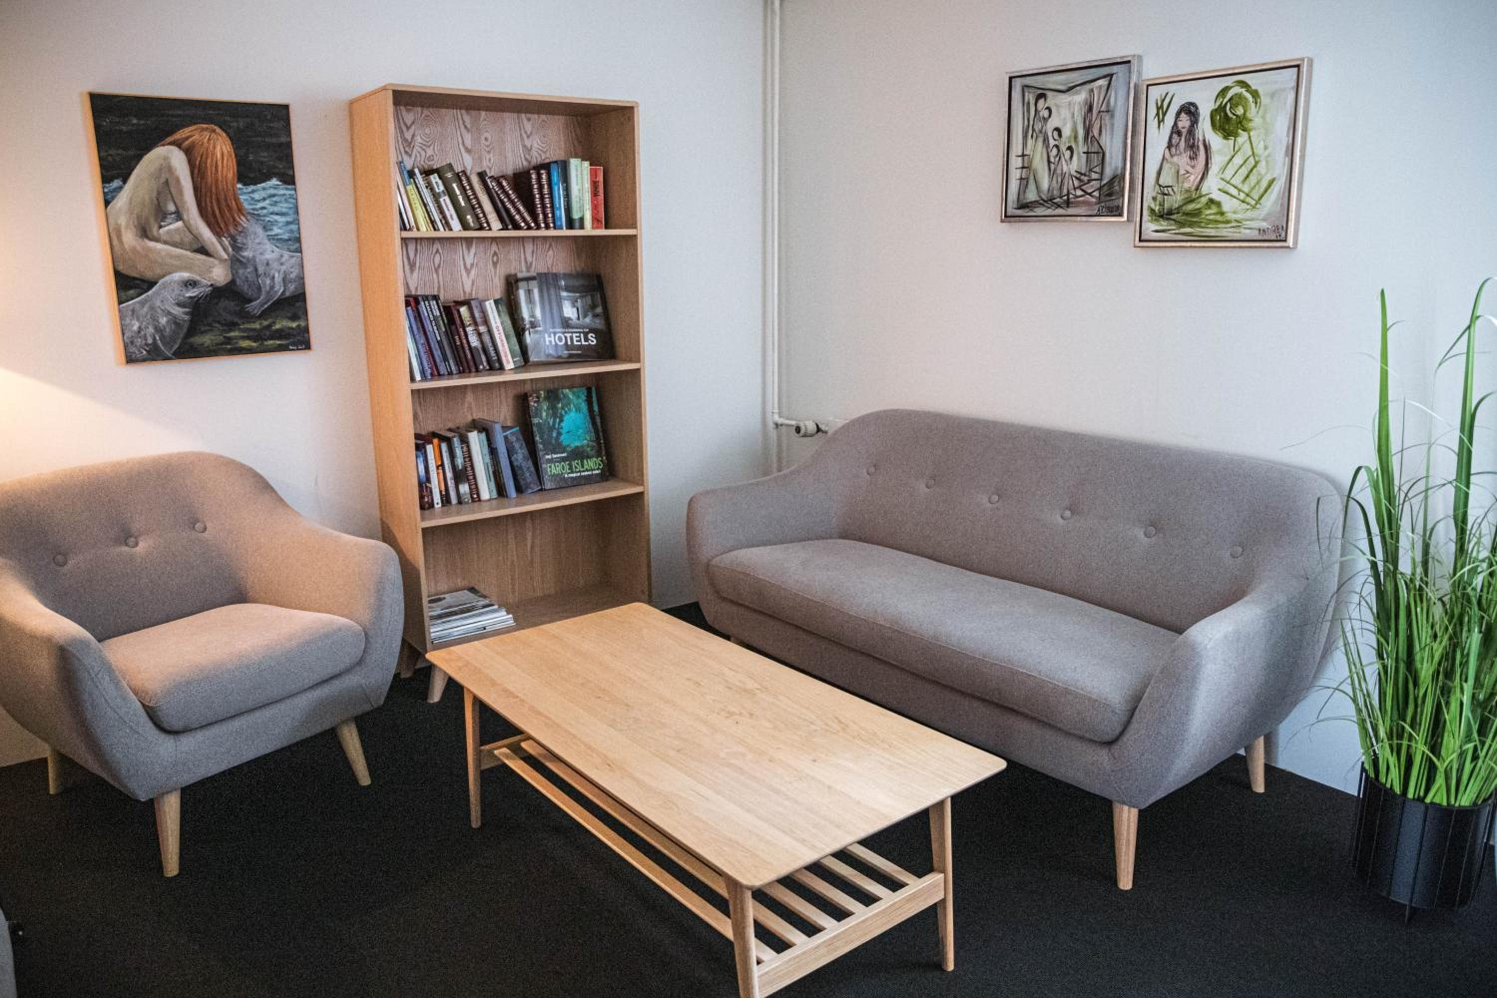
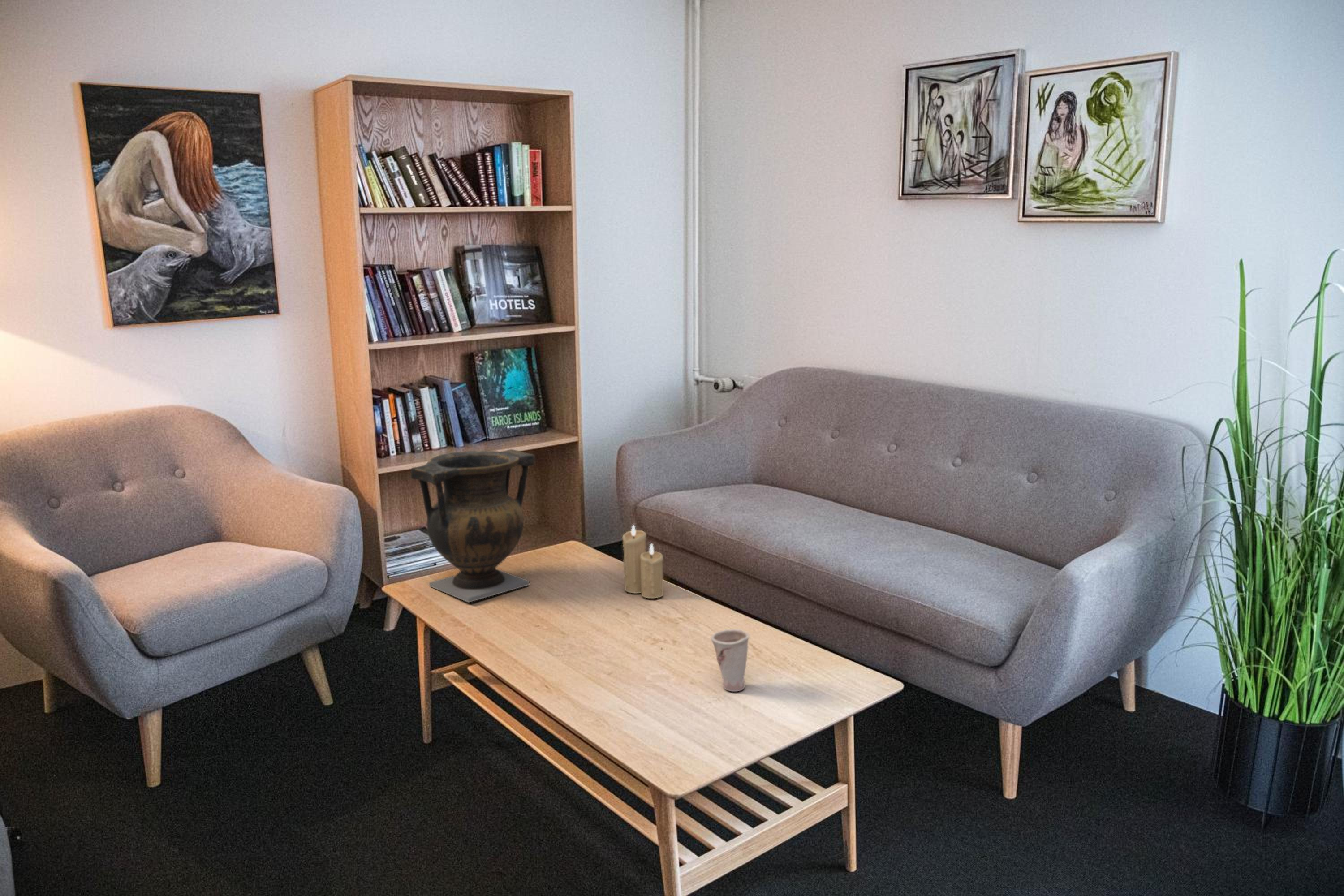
+ vase [410,449,535,603]
+ cup [710,629,750,692]
+ candle [622,524,664,599]
